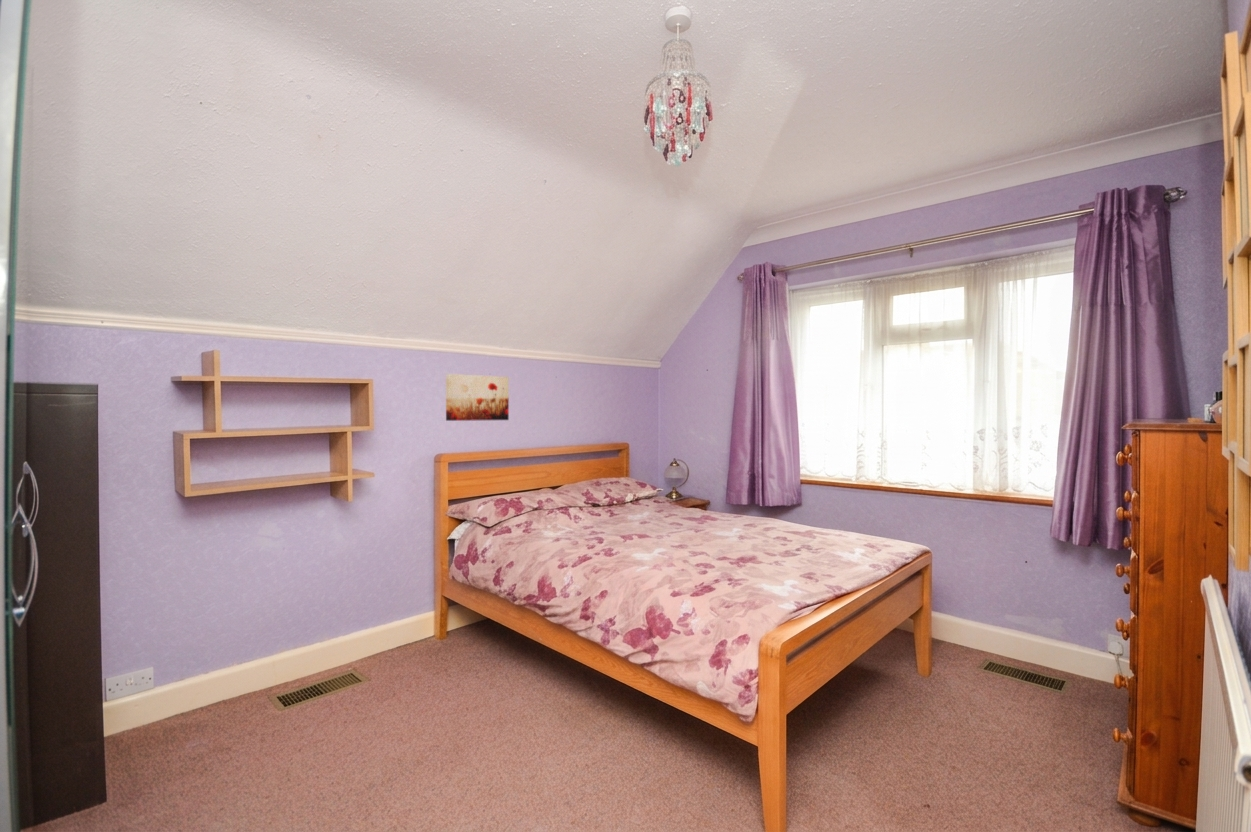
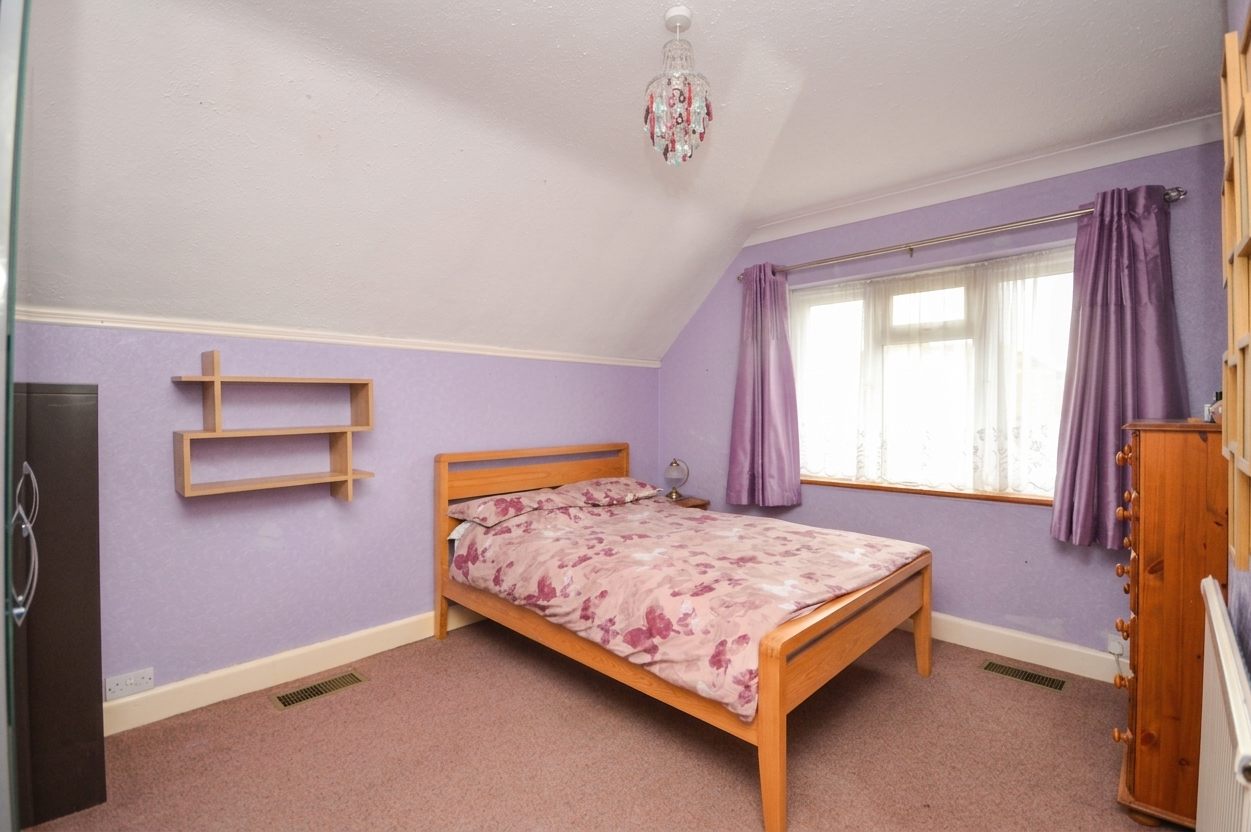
- wall art [445,373,510,422]
